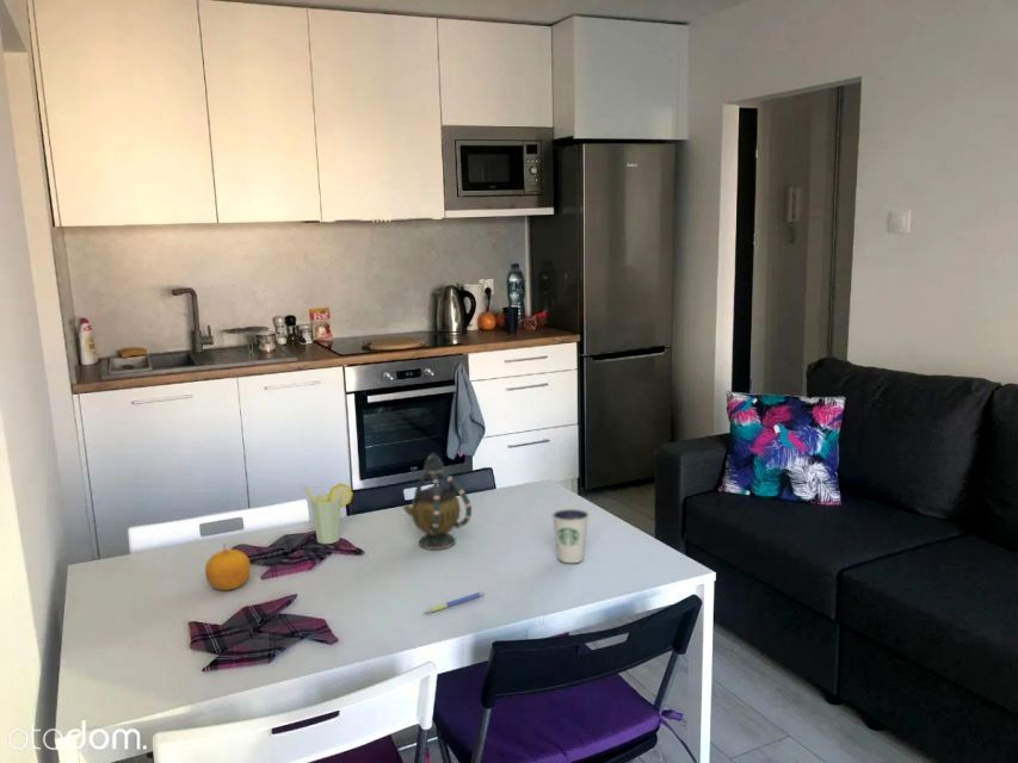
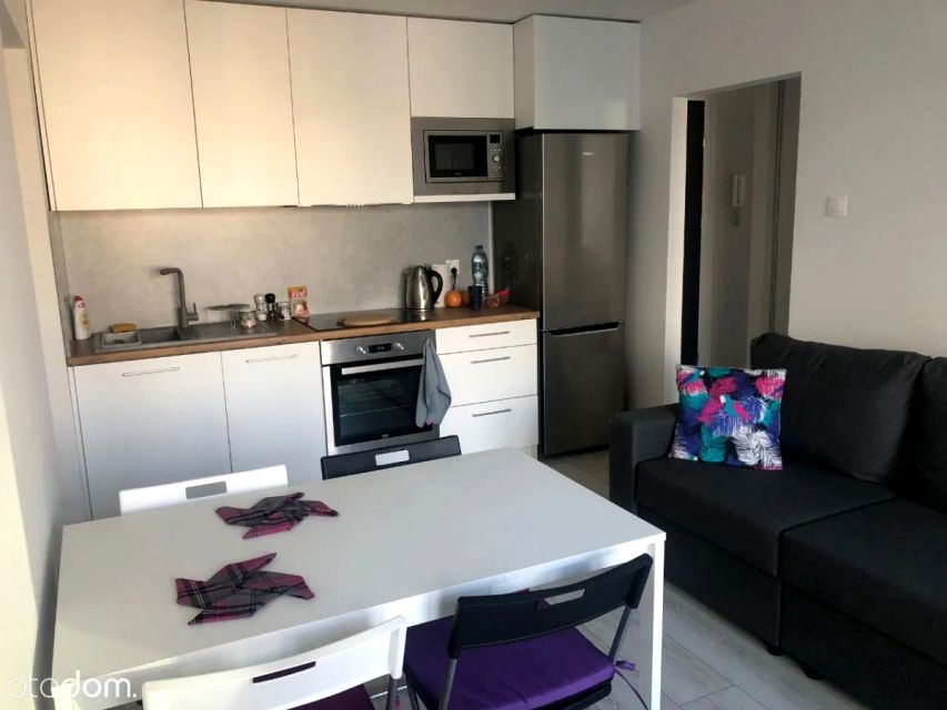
- fruit [204,541,252,591]
- cup [303,482,354,545]
- teapot [401,452,473,551]
- pen [422,590,486,614]
- dixie cup [550,507,591,564]
